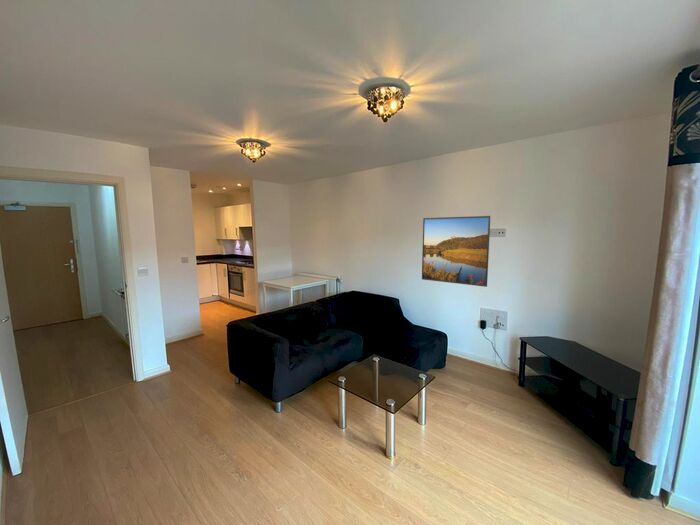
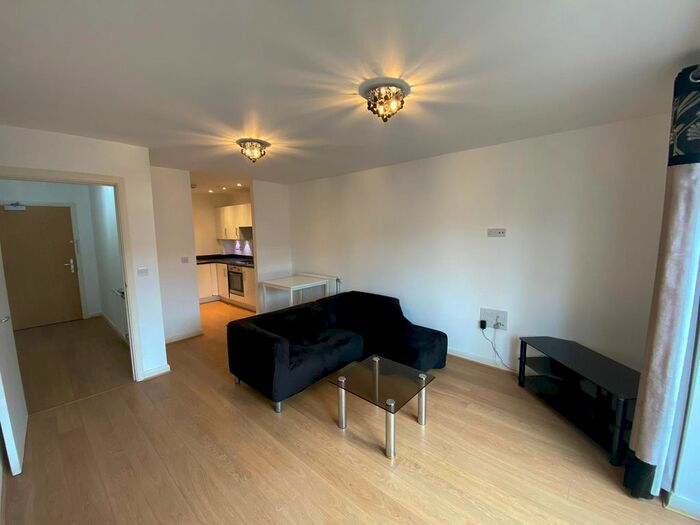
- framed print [421,215,492,288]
